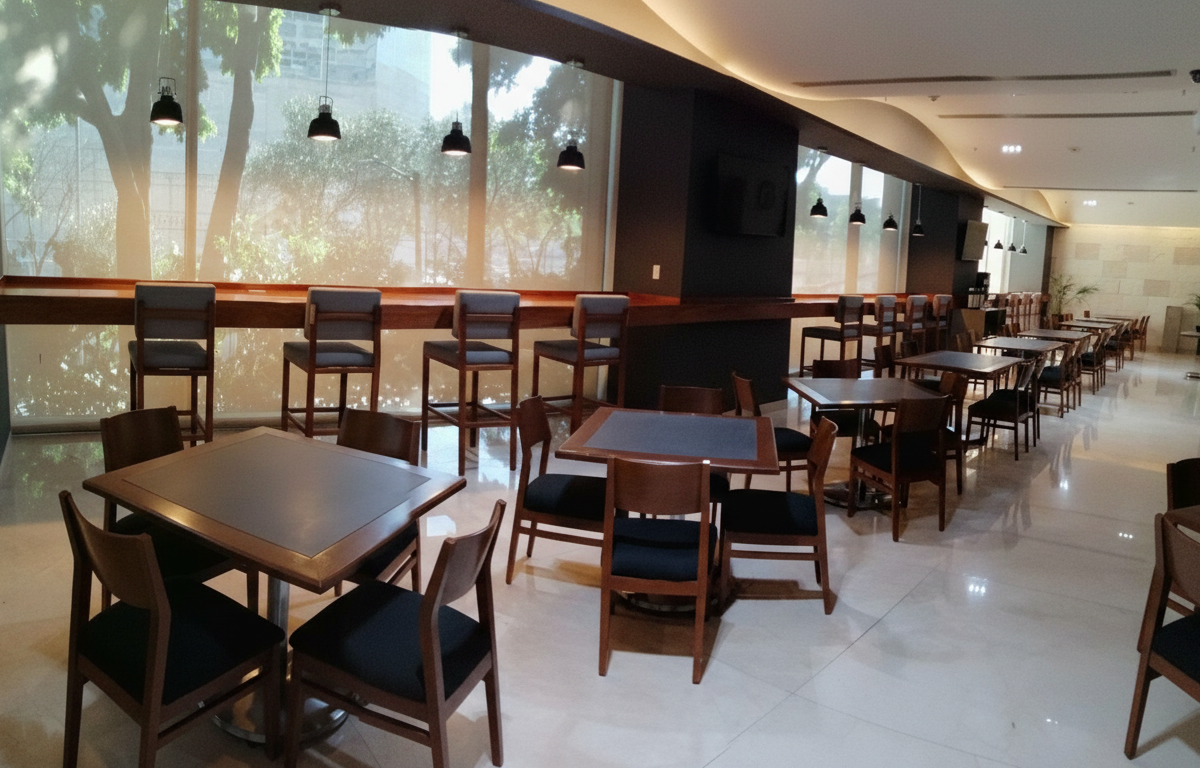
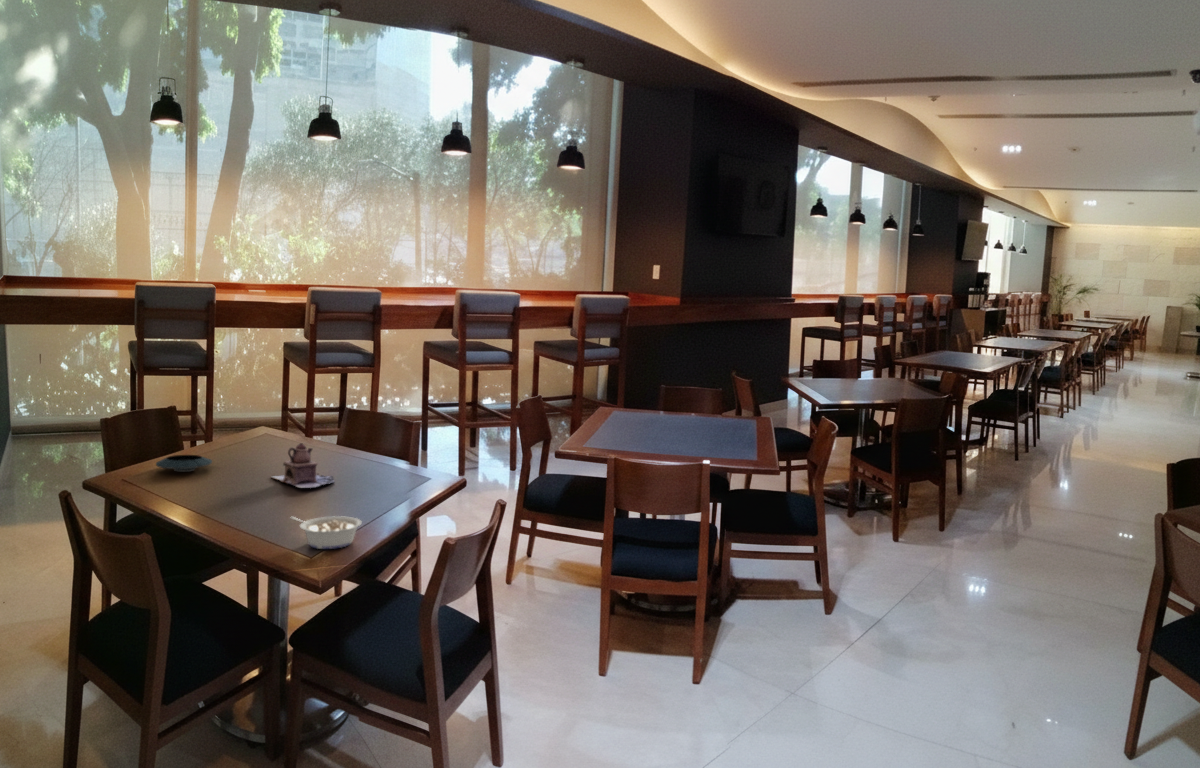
+ saucer [155,454,213,472]
+ teapot [270,442,335,489]
+ legume [289,515,363,550]
